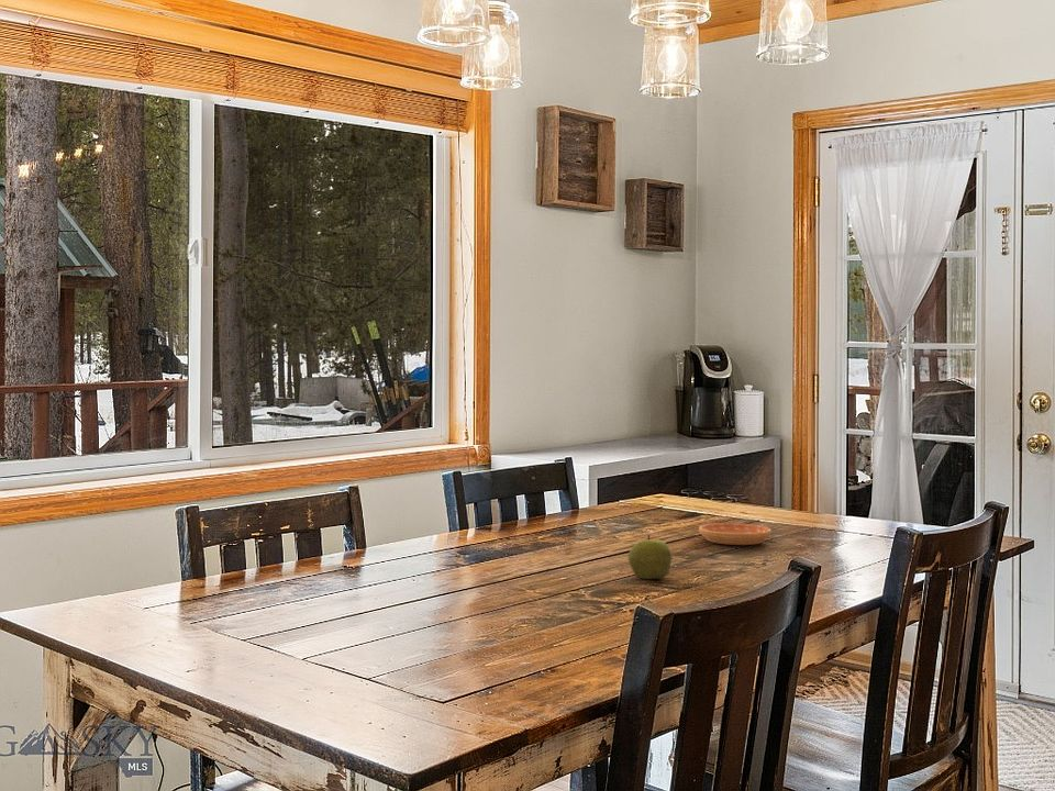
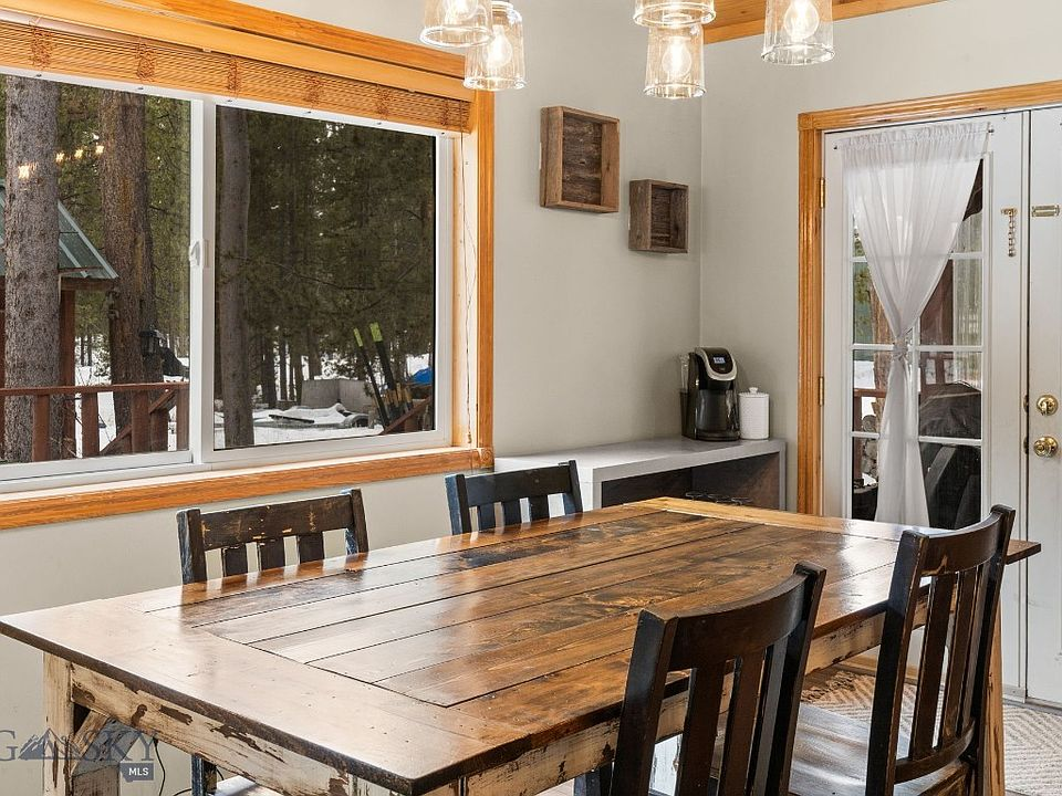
- saucer [698,522,773,546]
- apple [628,534,673,580]
